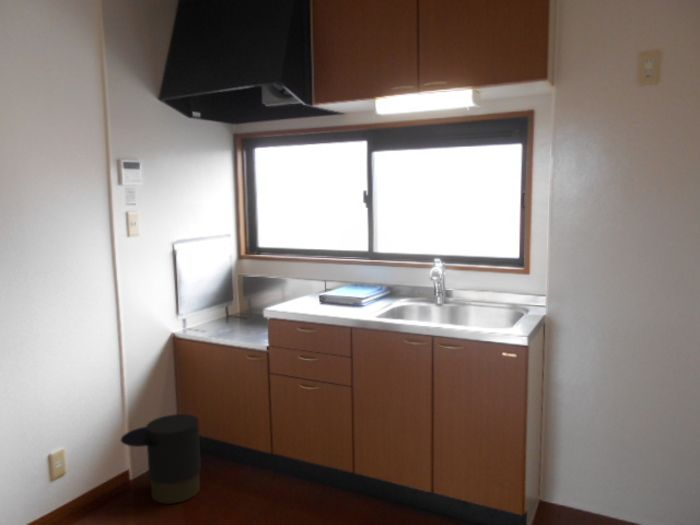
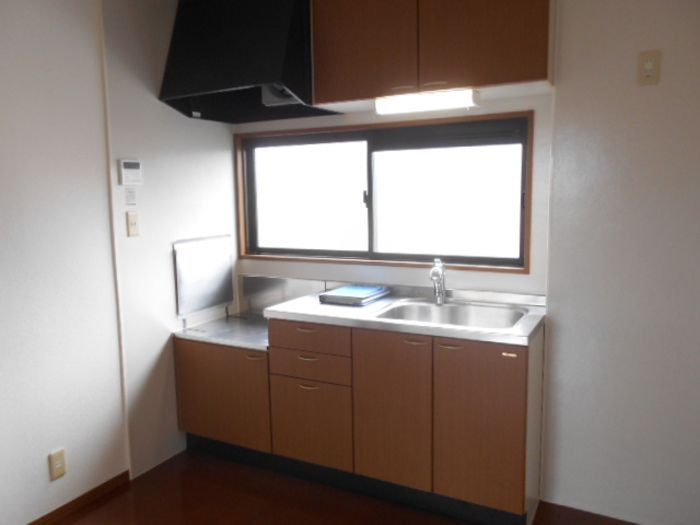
- trash can [120,413,202,505]
